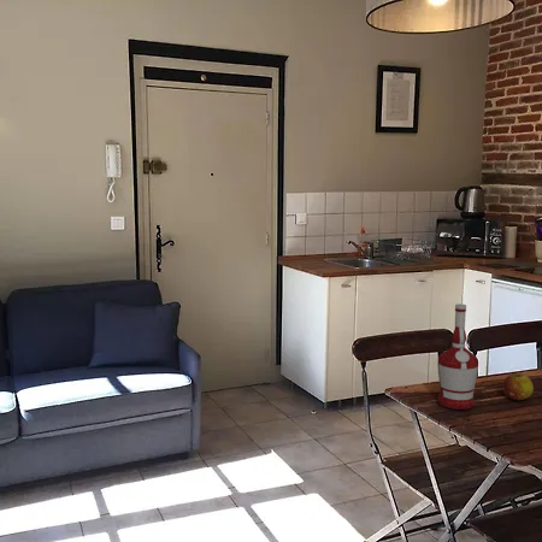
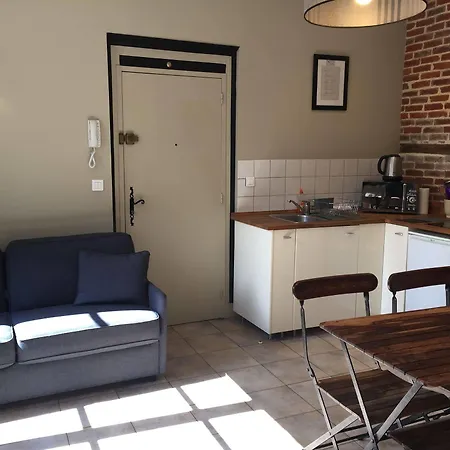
- fruit [502,372,535,401]
- alcohol [437,302,479,411]
